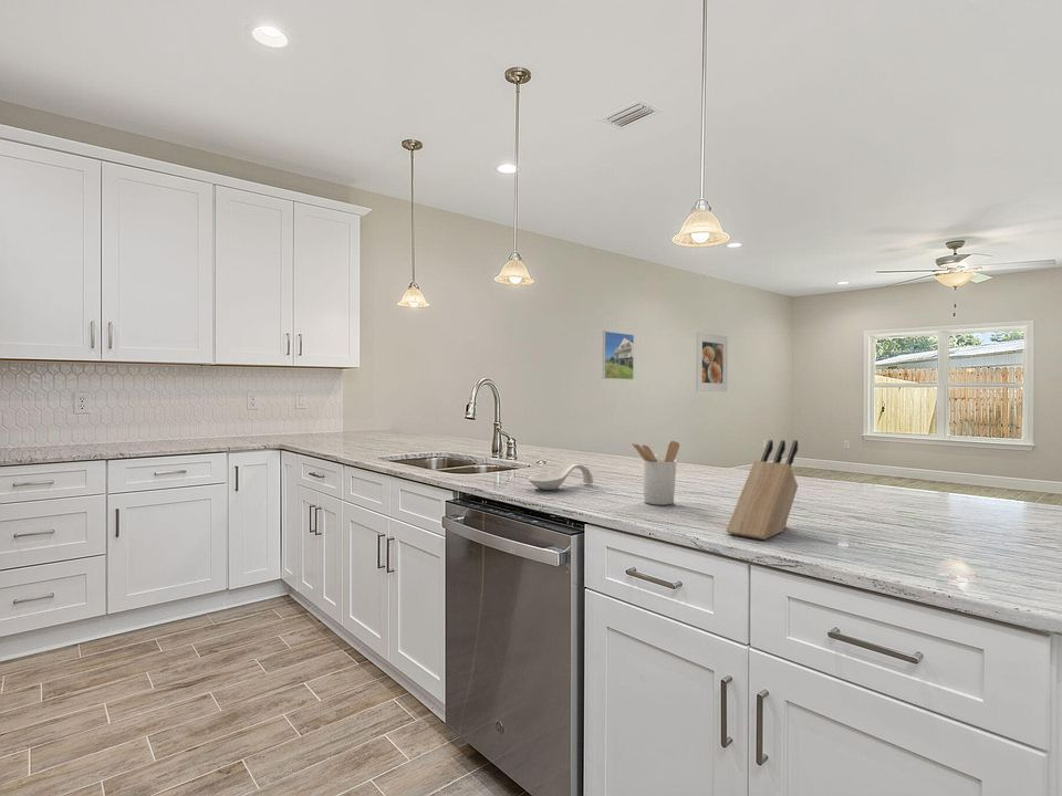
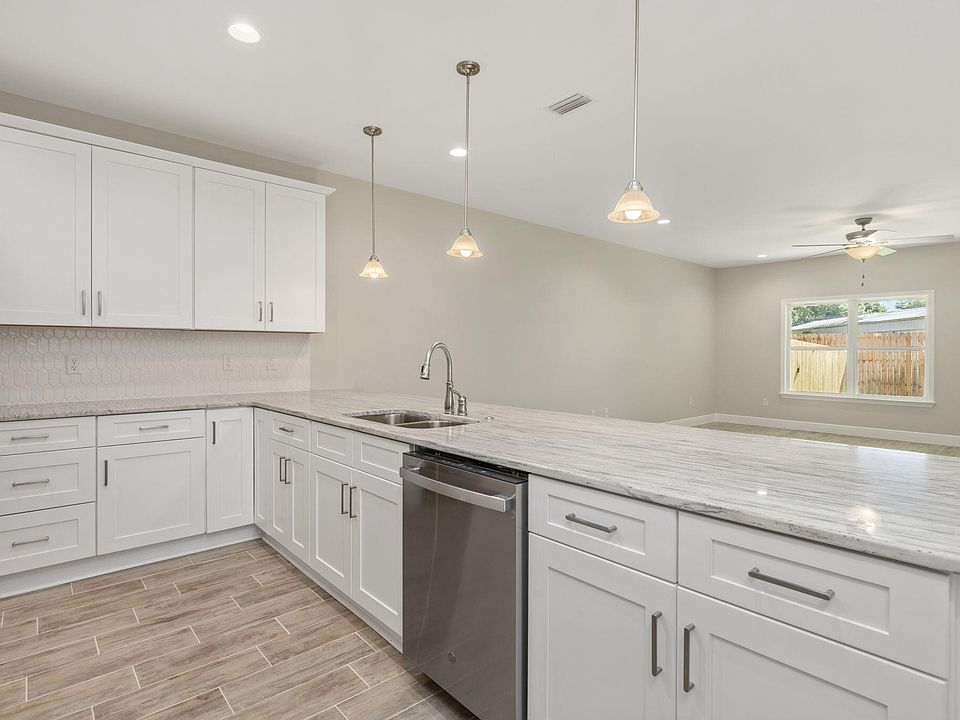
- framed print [602,331,635,380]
- utensil holder [632,440,680,506]
- knife block [725,439,799,541]
- spoon rest [528,462,594,491]
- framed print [695,332,729,392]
